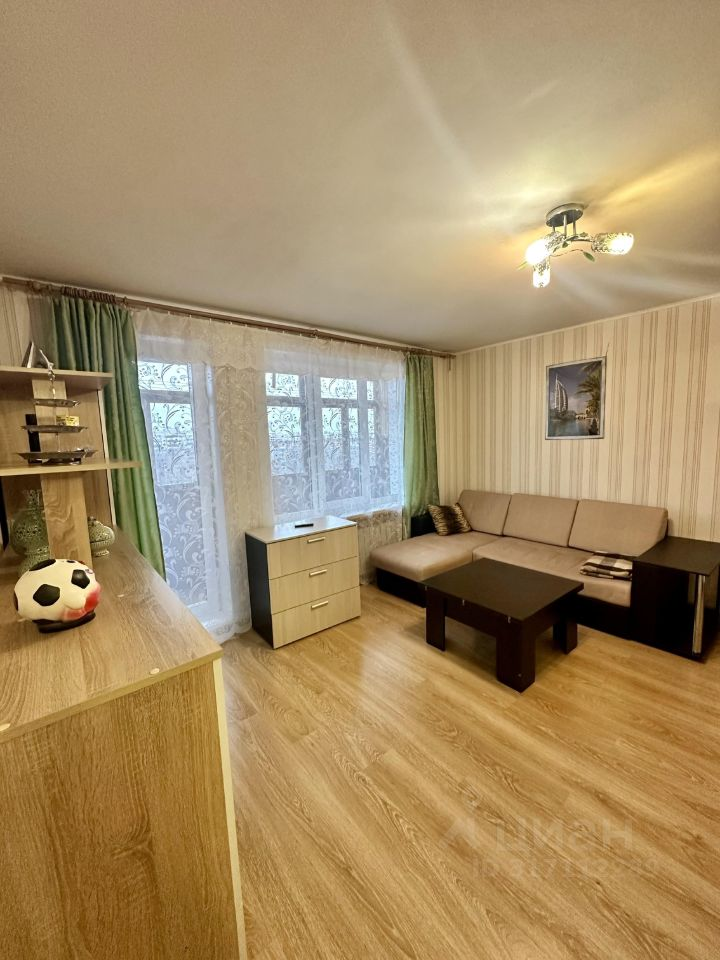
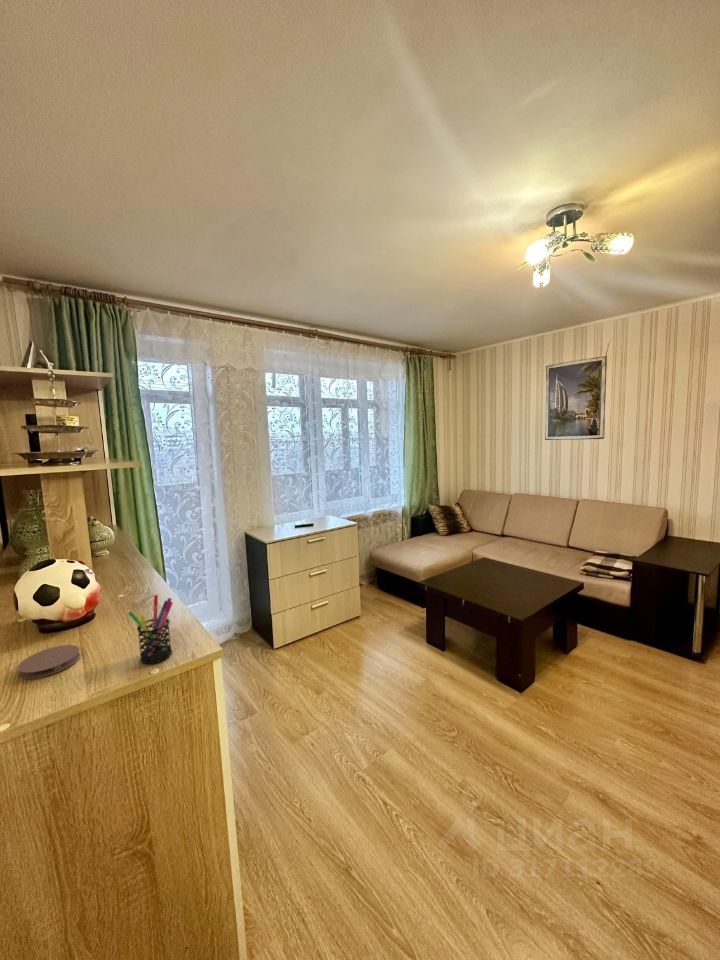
+ pen holder [127,594,174,665]
+ coaster [17,644,81,680]
